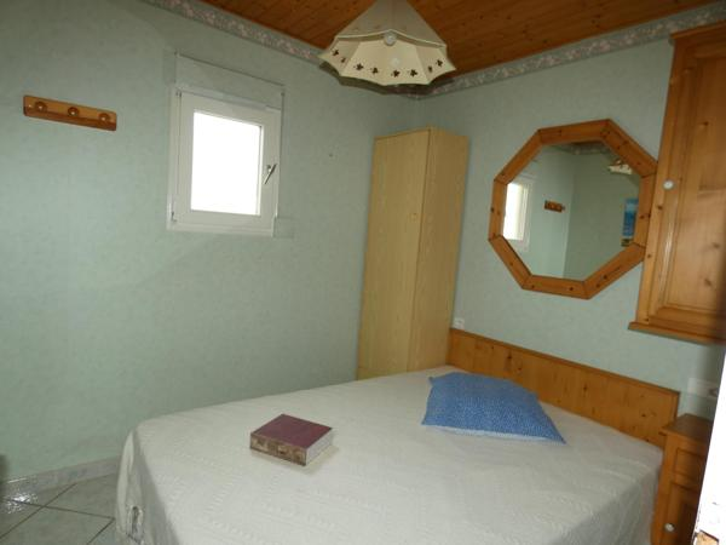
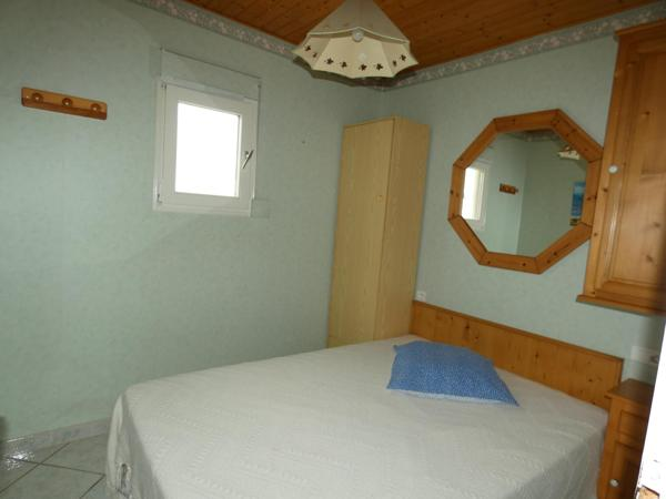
- book [248,413,334,467]
